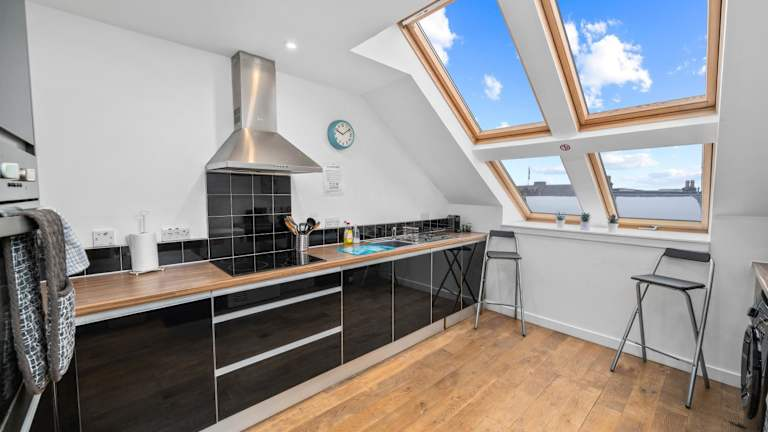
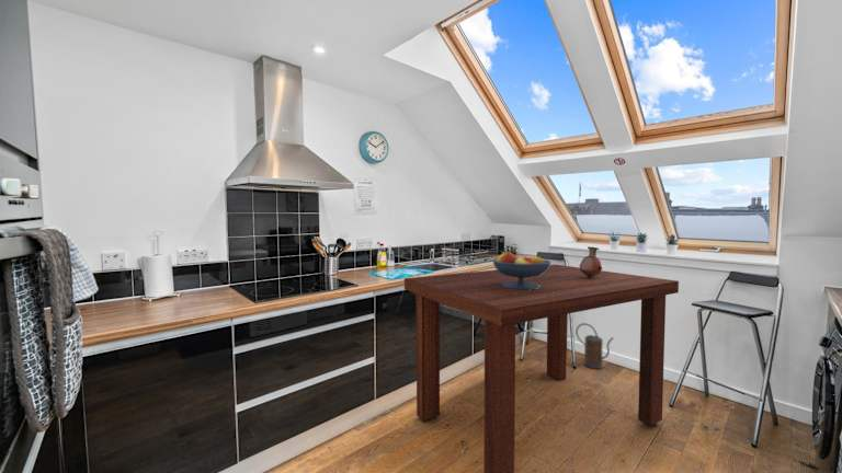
+ fruit bowl [491,251,553,290]
+ vase [579,246,603,278]
+ dining table [403,263,680,473]
+ watering can [574,322,614,370]
